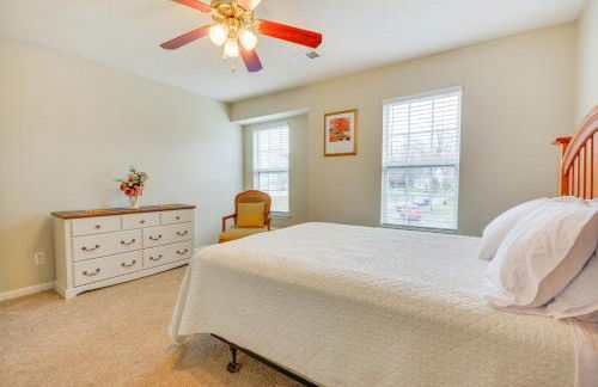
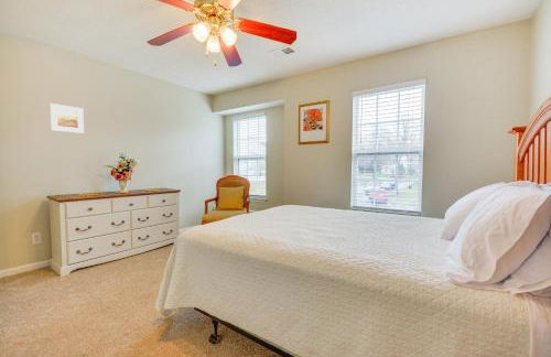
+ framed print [50,102,85,134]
